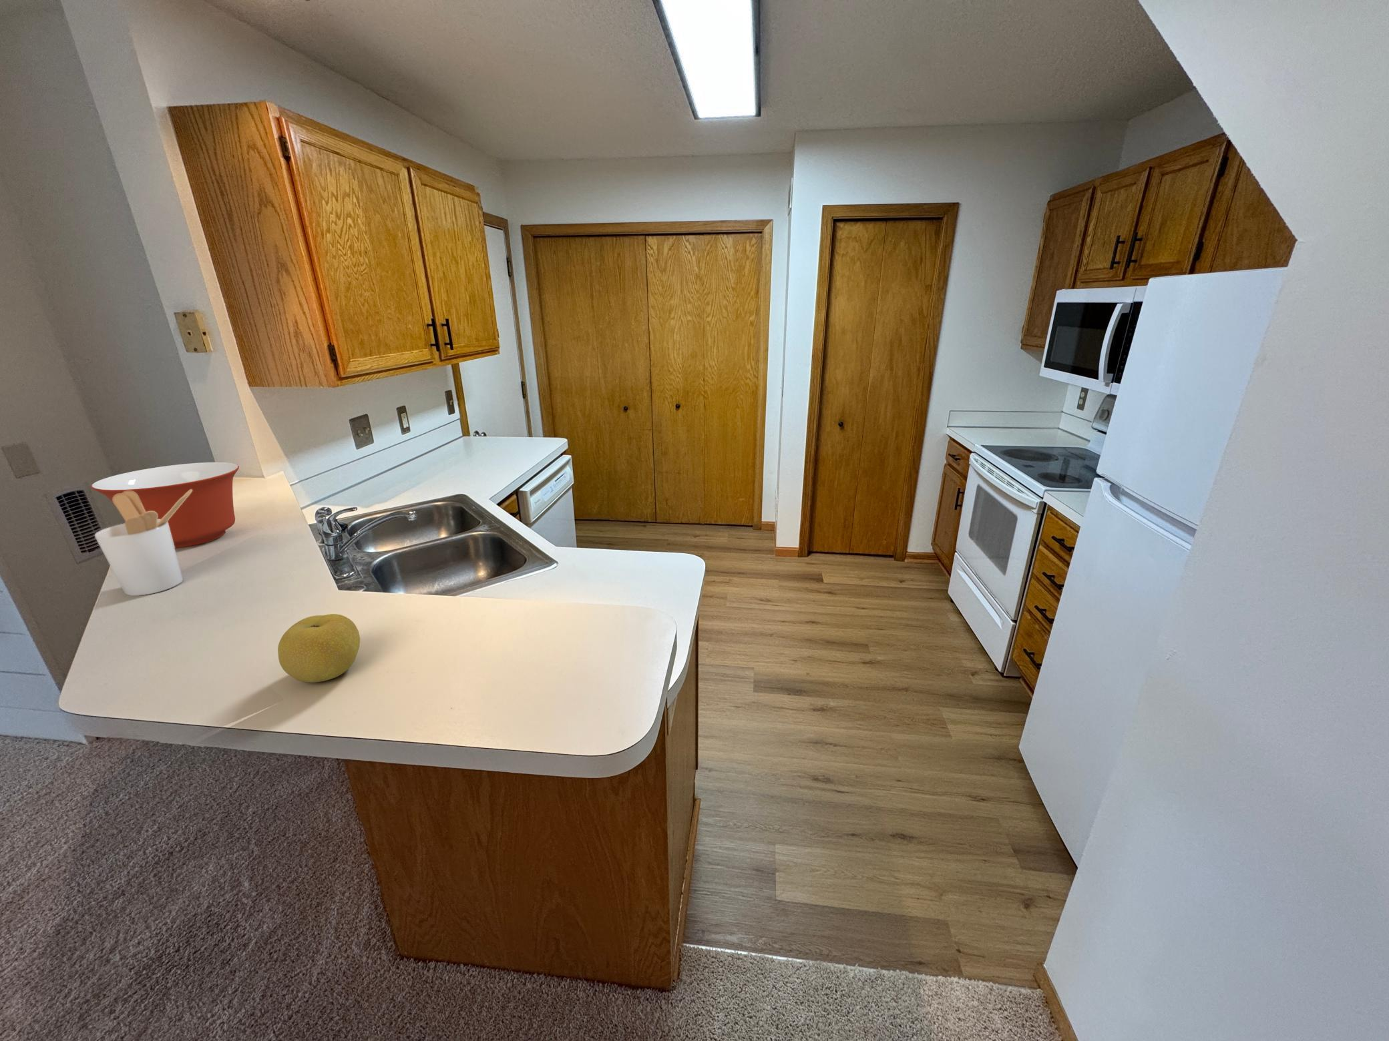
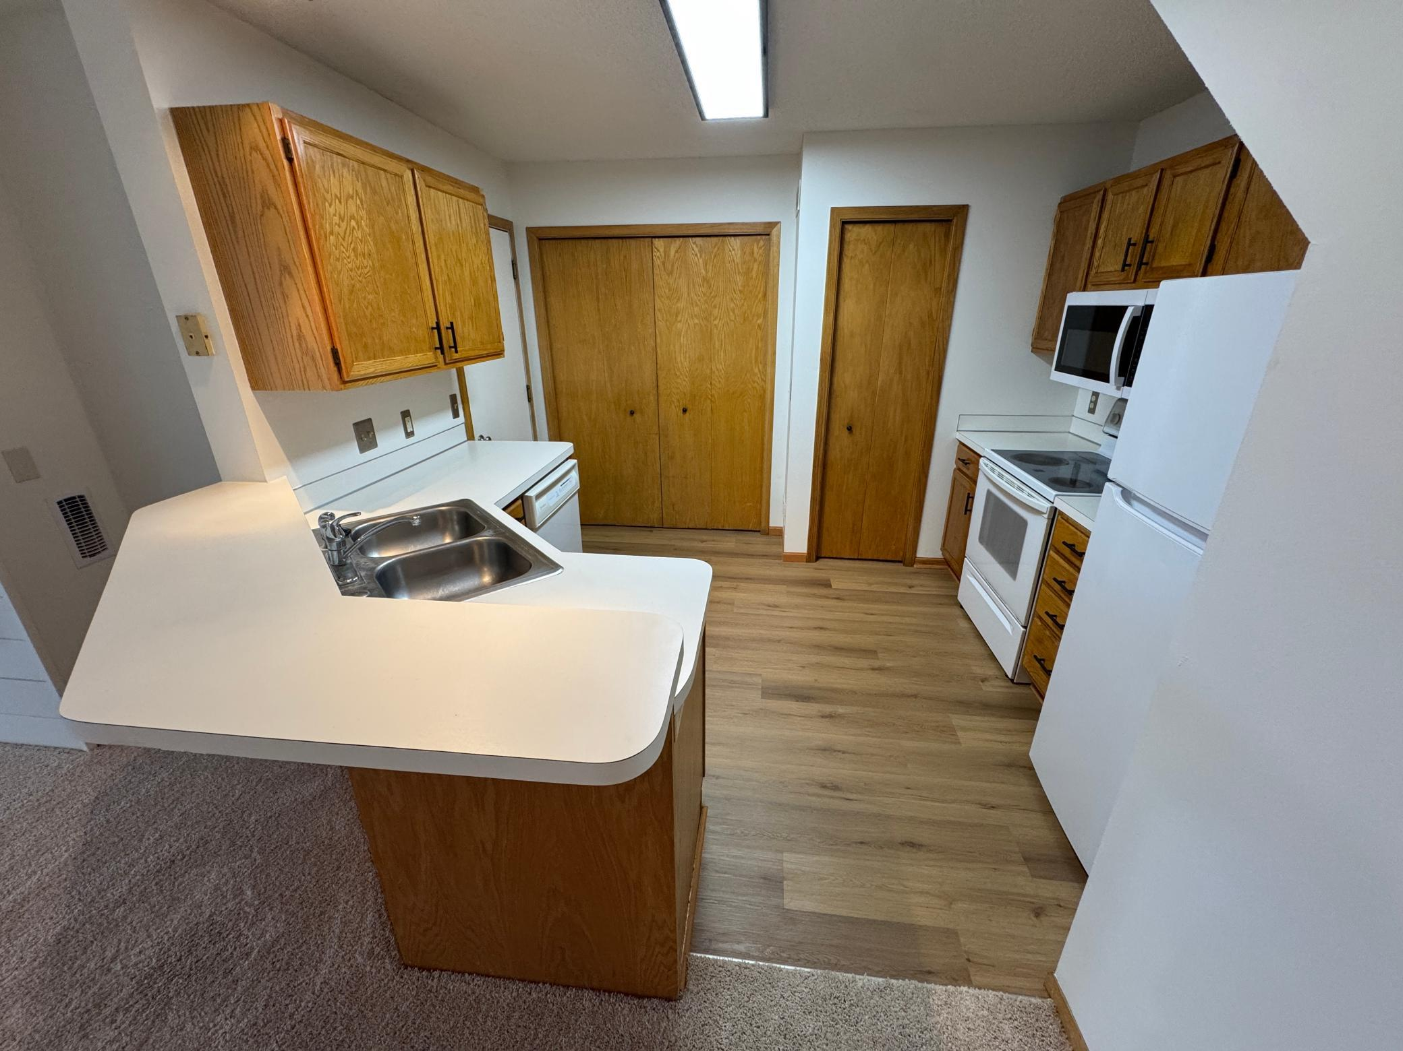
- utensil holder [94,490,192,597]
- fruit [277,613,361,683]
- mixing bowl [91,461,240,549]
